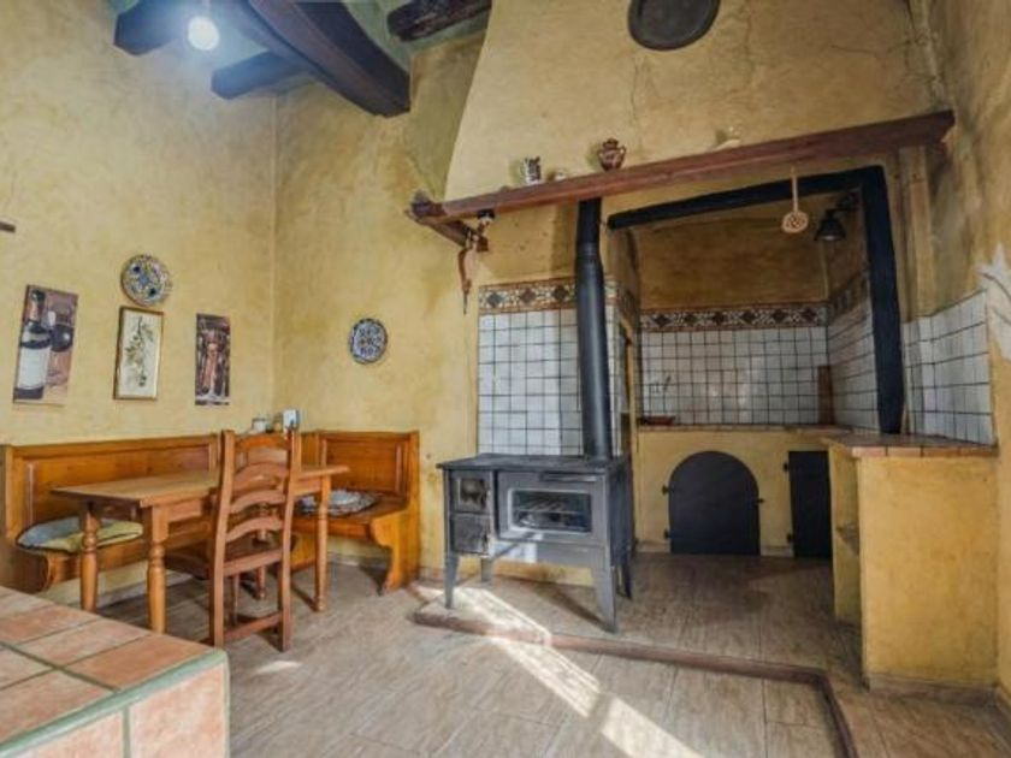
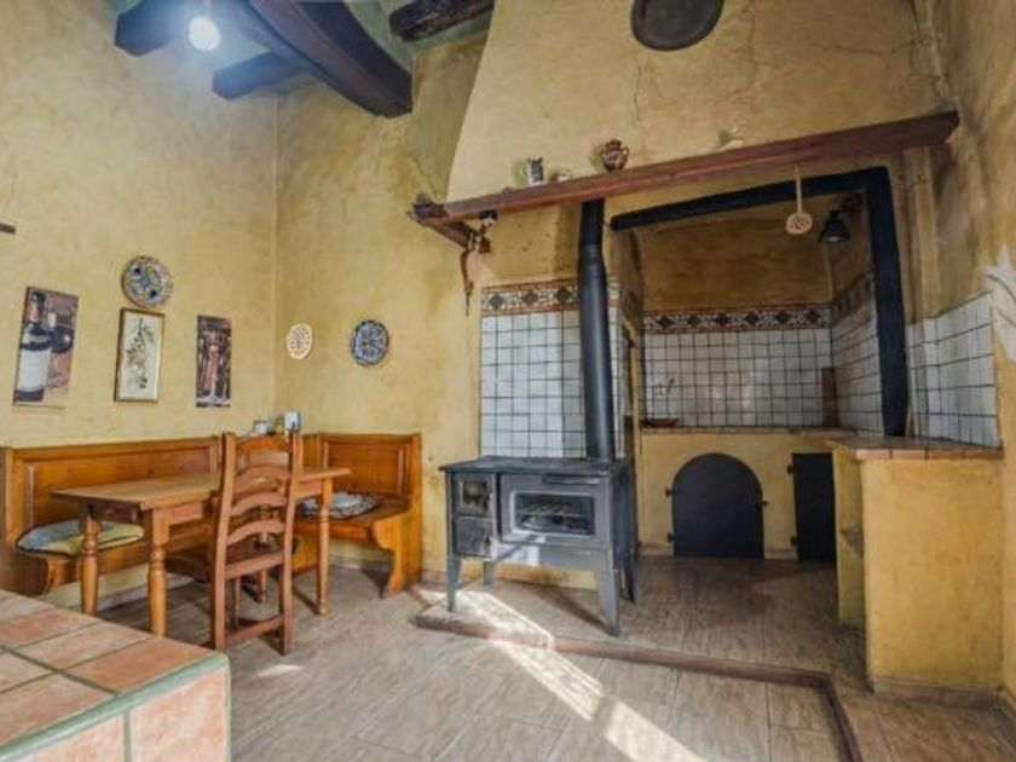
+ decorative plate [285,323,316,362]
